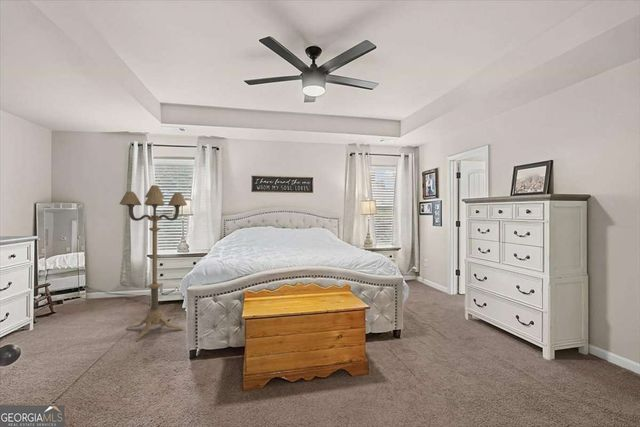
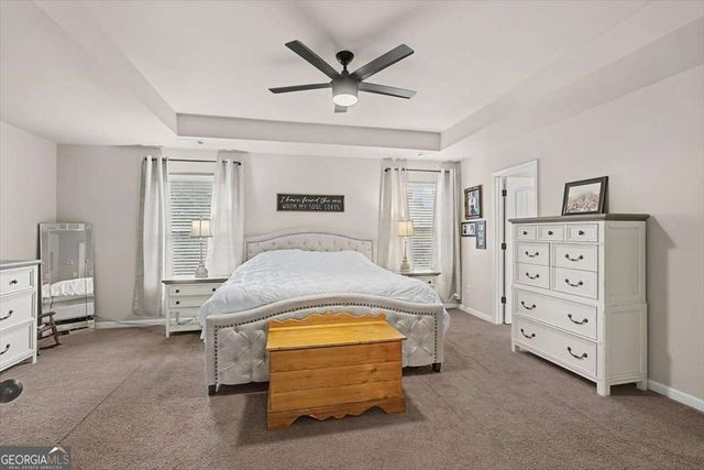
- floor lamp [118,184,188,342]
